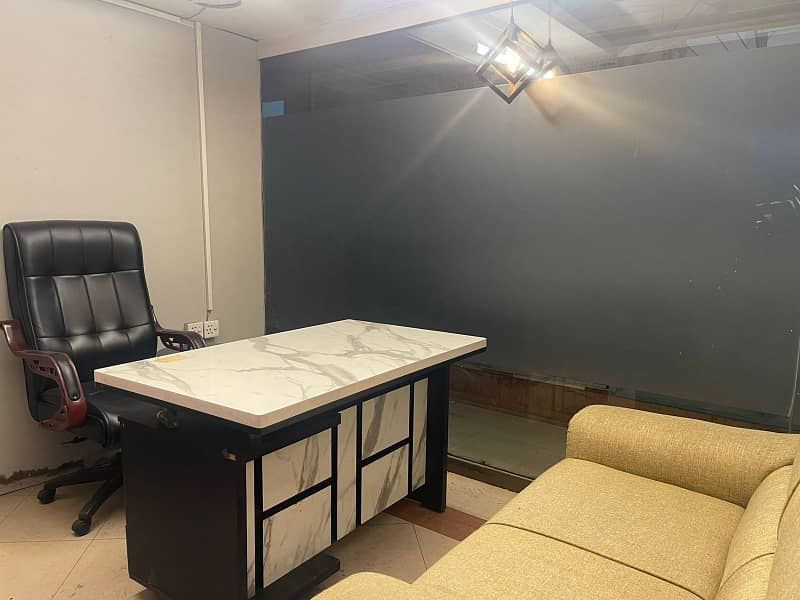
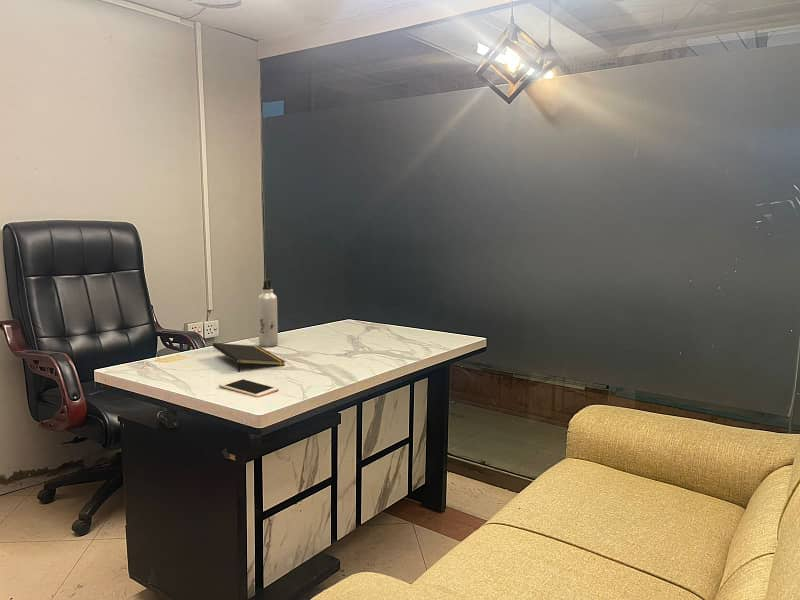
+ cell phone [218,377,279,398]
+ notepad [212,342,287,373]
+ water bottle [257,278,279,348]
